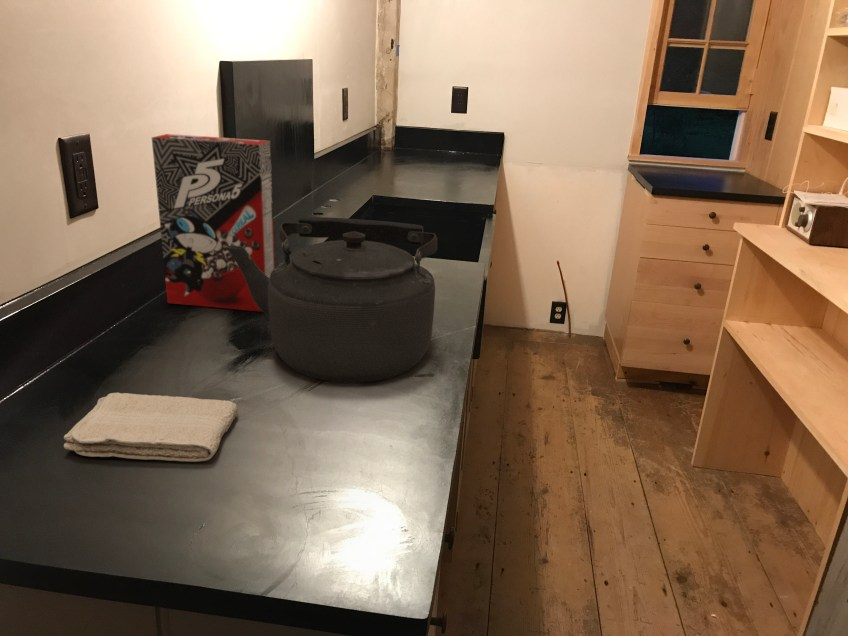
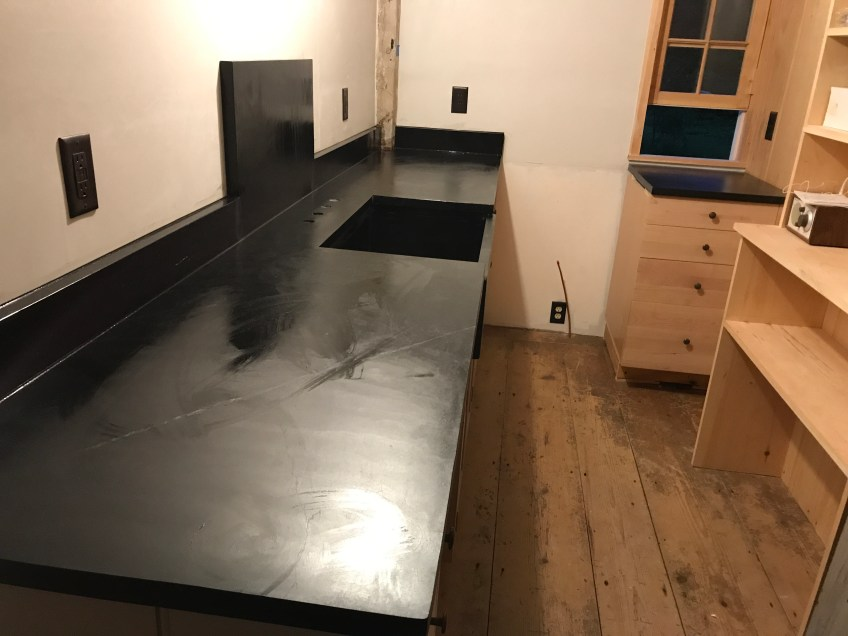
- kettle [225,216,439,384]
- cereal box [151,133,276,313]
- washcloth [63,392,239,463]
